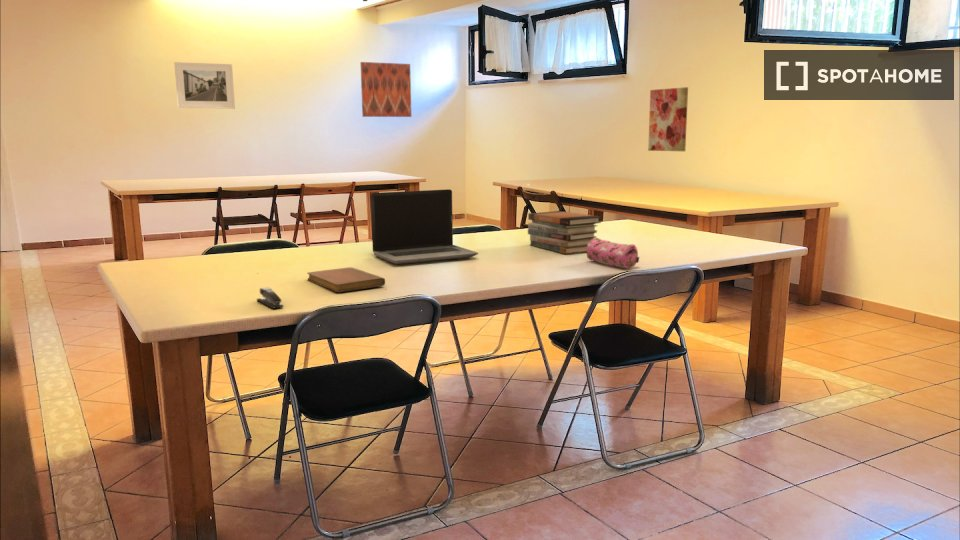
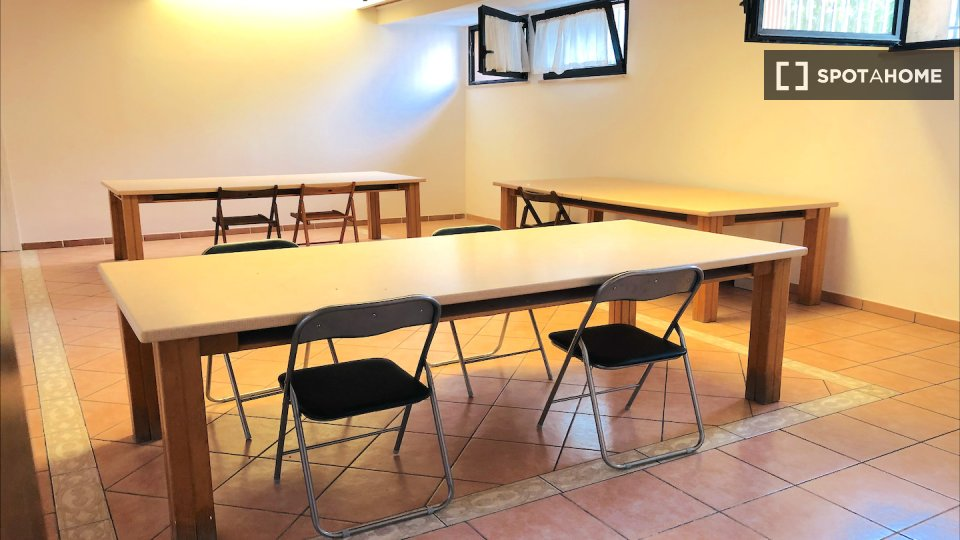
- stapler [256,286,285,310]
- notebook [306,266,386,293]
- wall art [360,61,412,118]
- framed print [173,61,236,110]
- wall art [647,86,689,152]
- book stack [527,210,602,255]
- pencil case [586,237,640,269]
- laptop computer [370,188,479,265]
